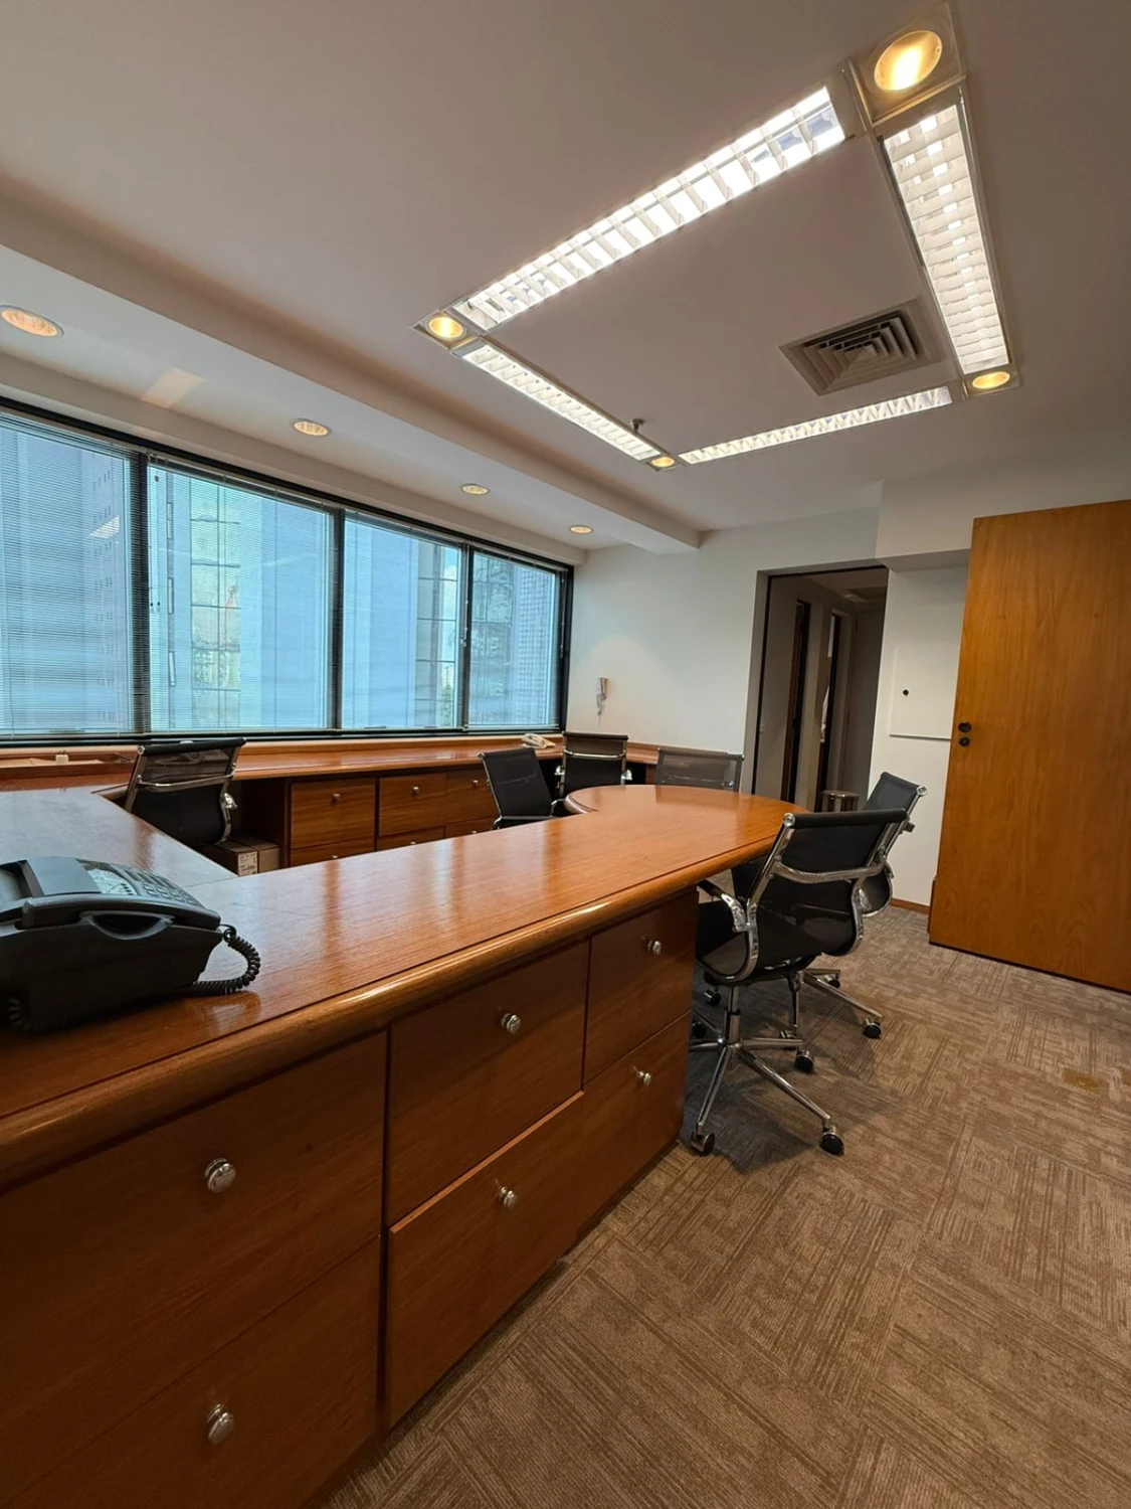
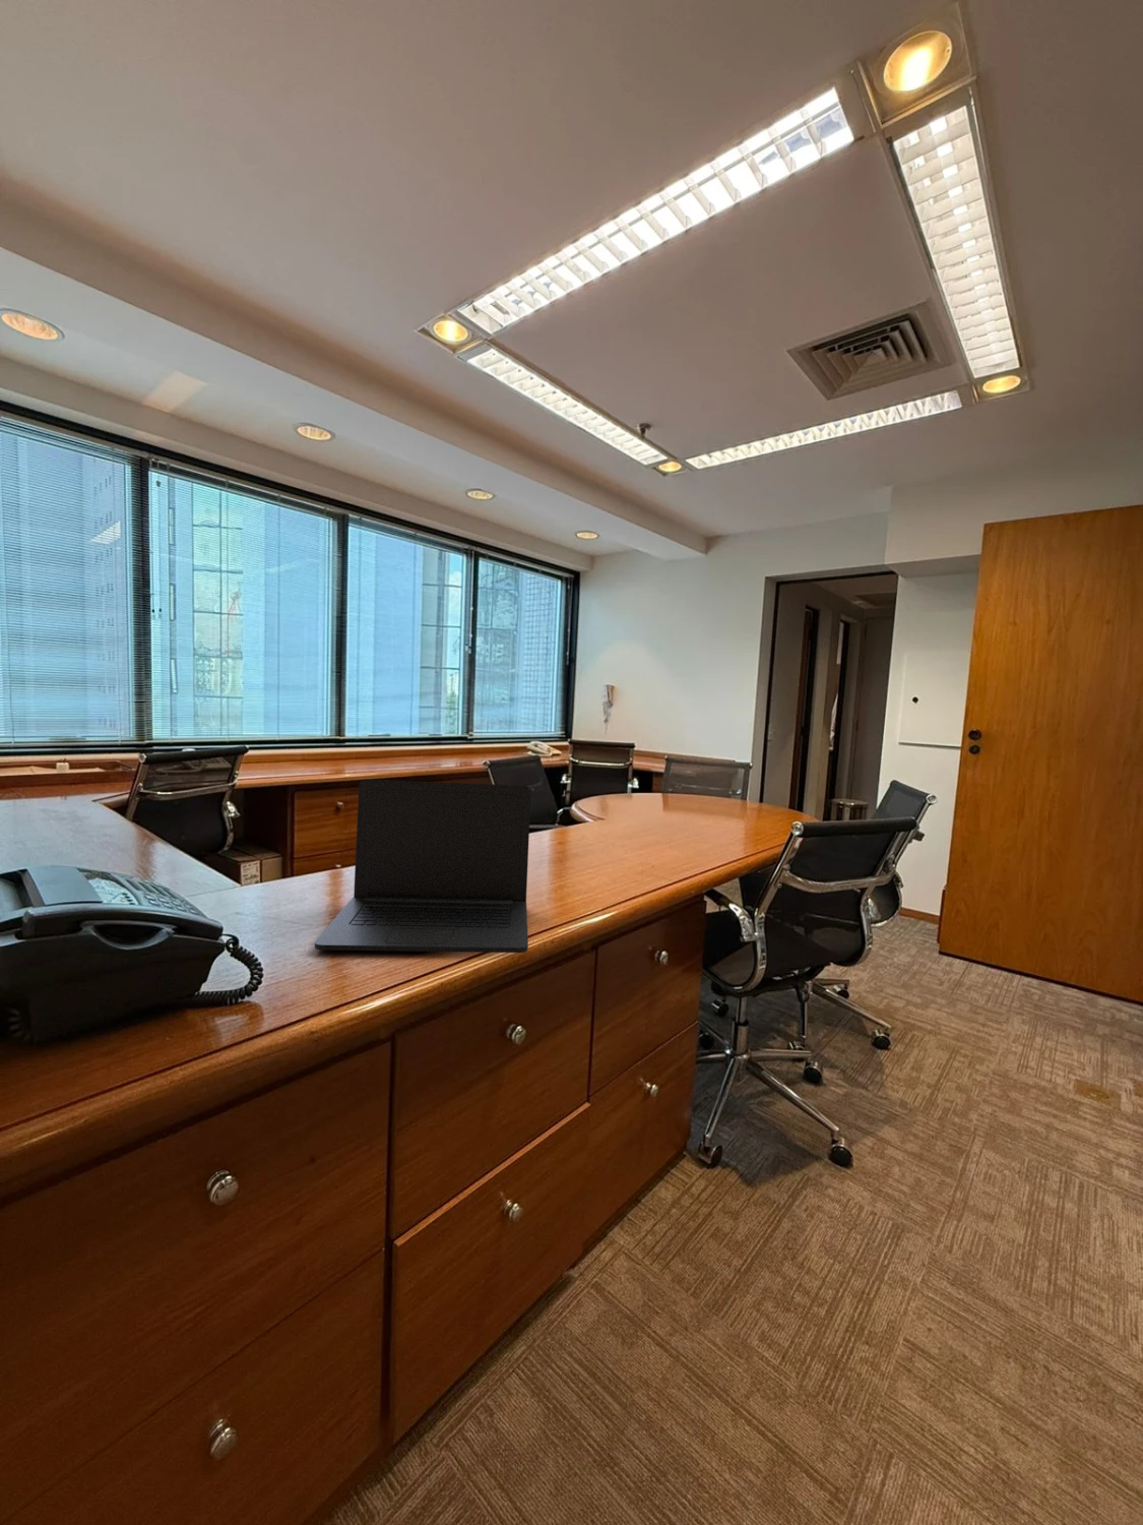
+ laptop [313,779,532,953]
